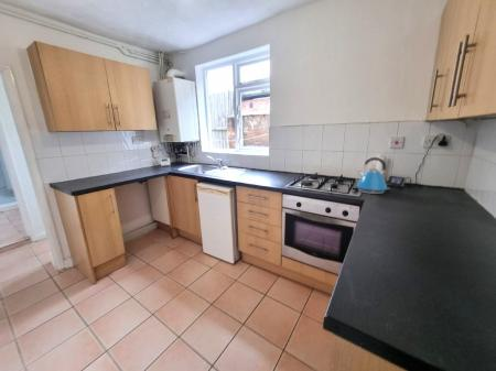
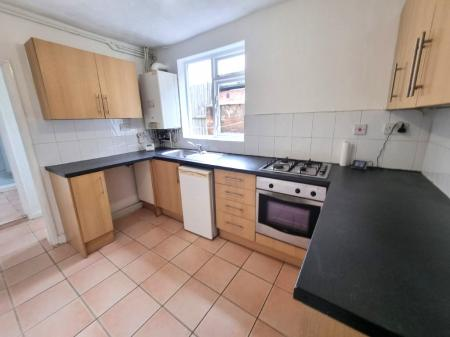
- kettle [355,156,391,195]
